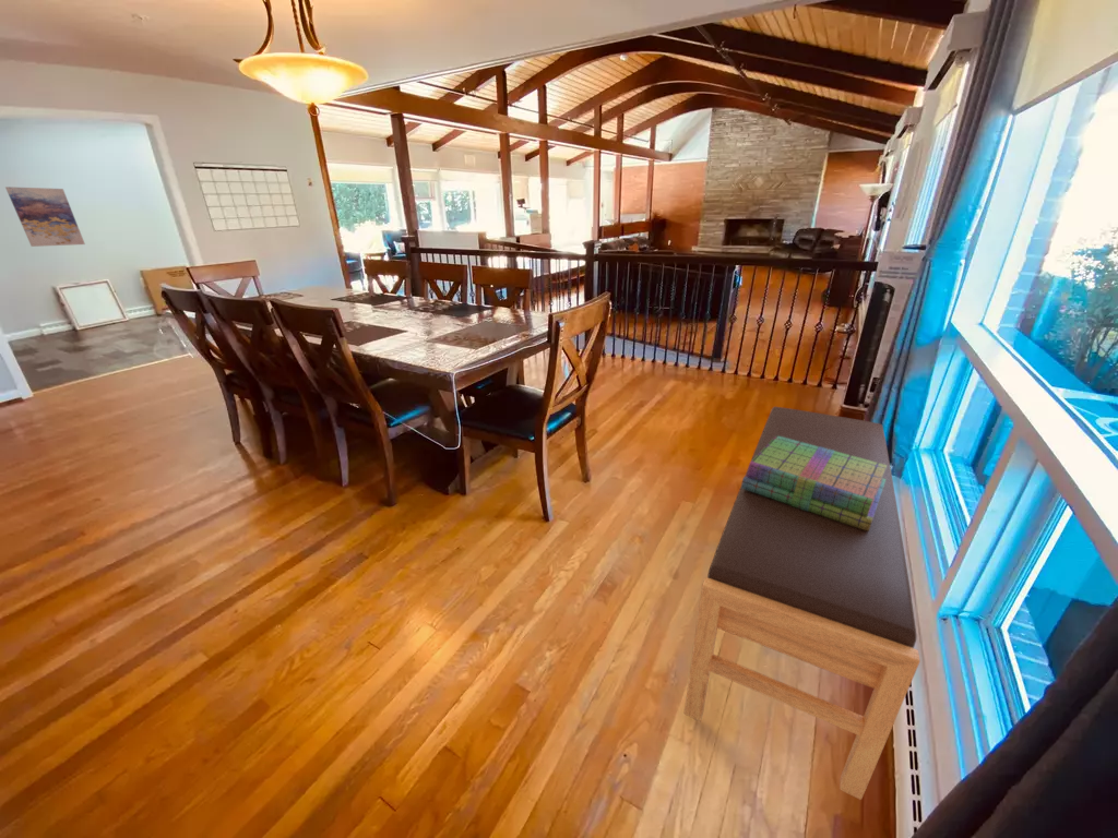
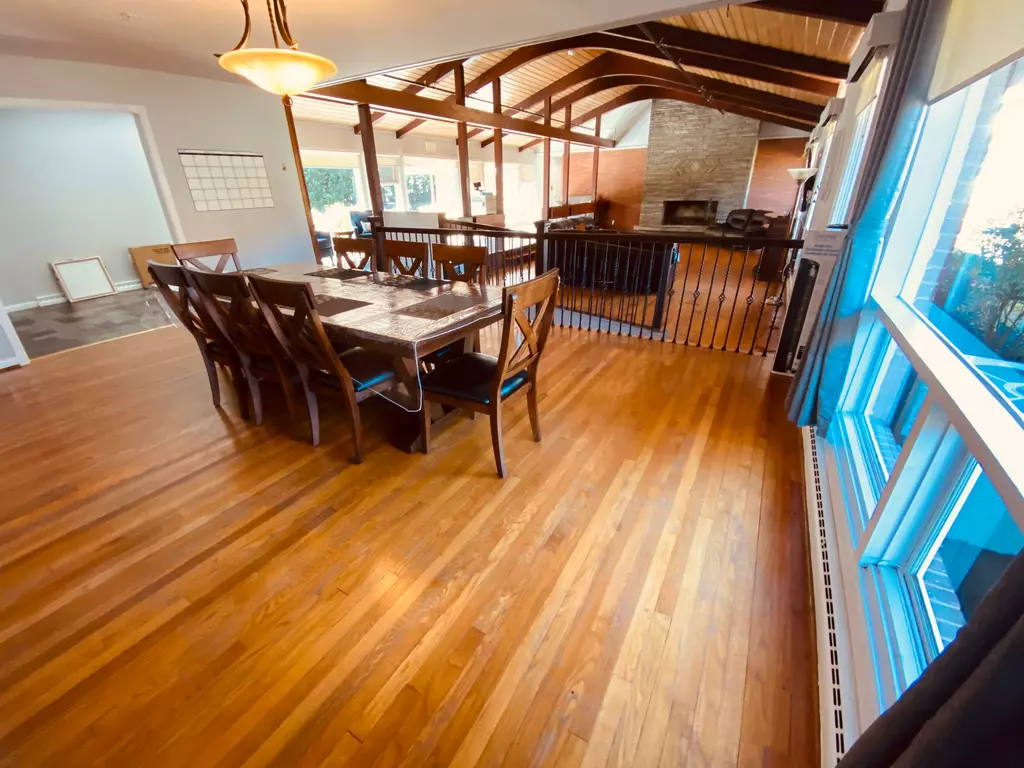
- stack of books [740,435,887,531]
- wall art [4,185,86,248]
- bench [683,406,921,801]
